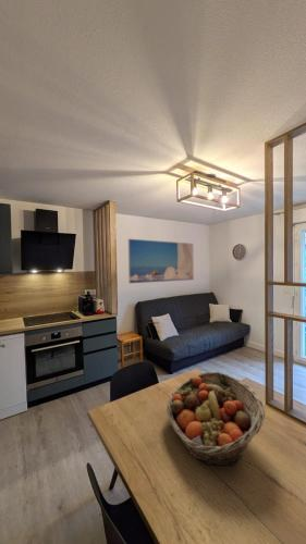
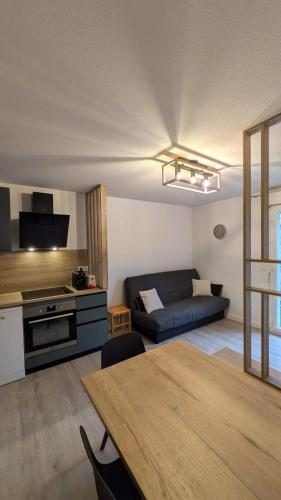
- fruit basket [166,371,266,467]
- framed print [127,238,195,284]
